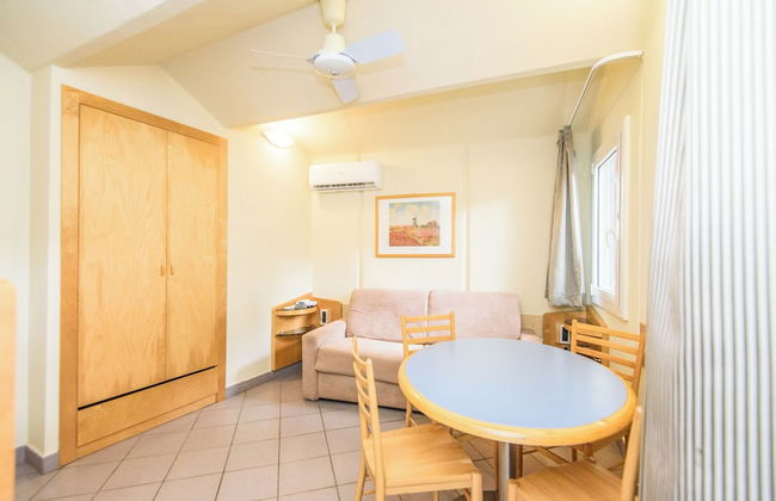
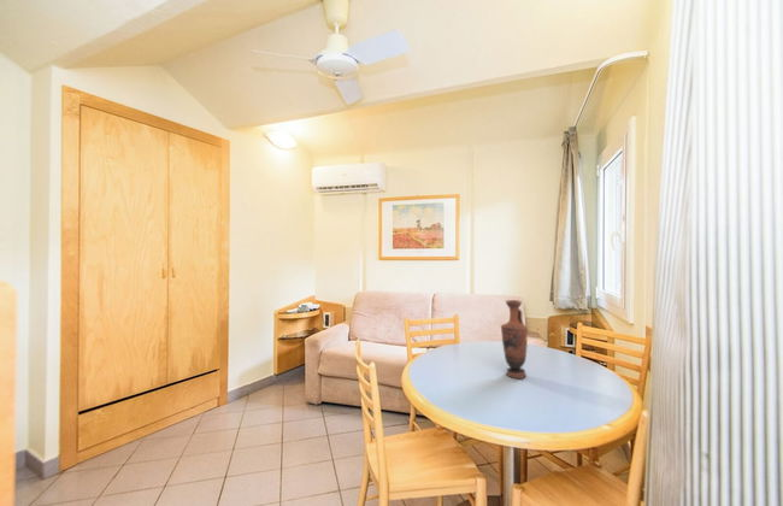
+ vase [500,299,529,380]
